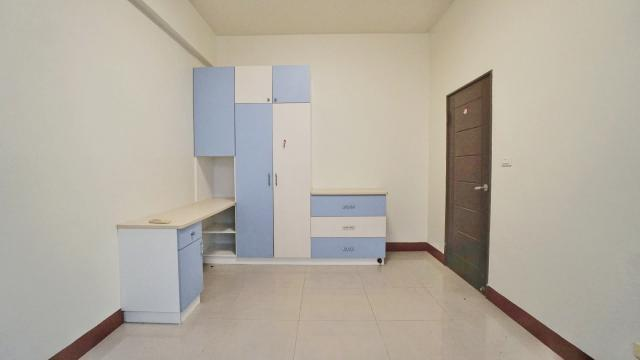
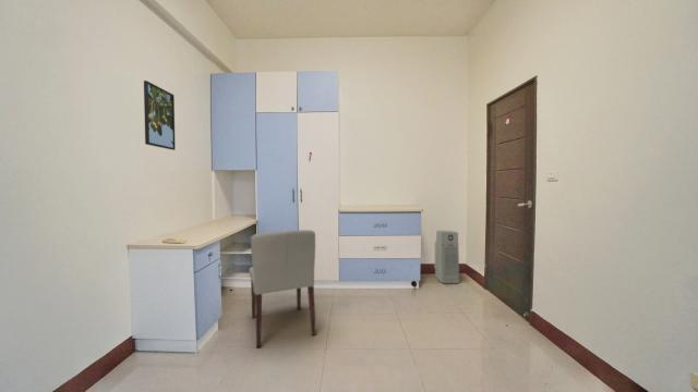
+ air purifier [433,230,460,284]
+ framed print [143,79,177,151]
+ chair [249,229,317,348]
